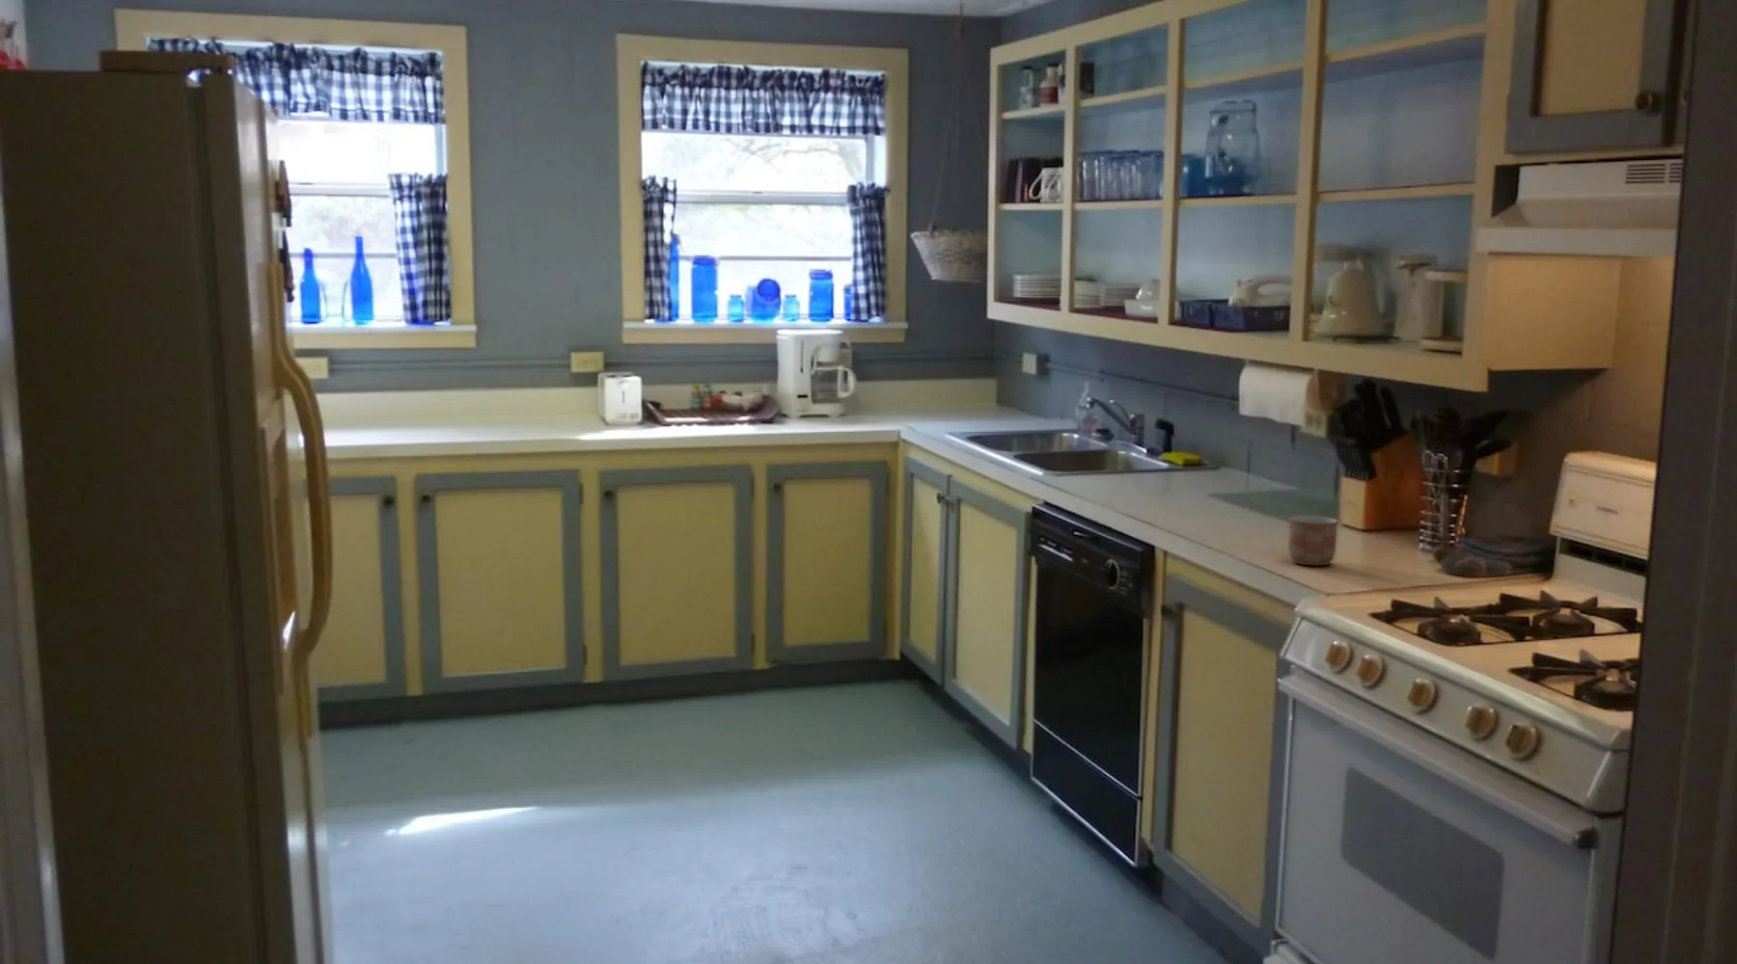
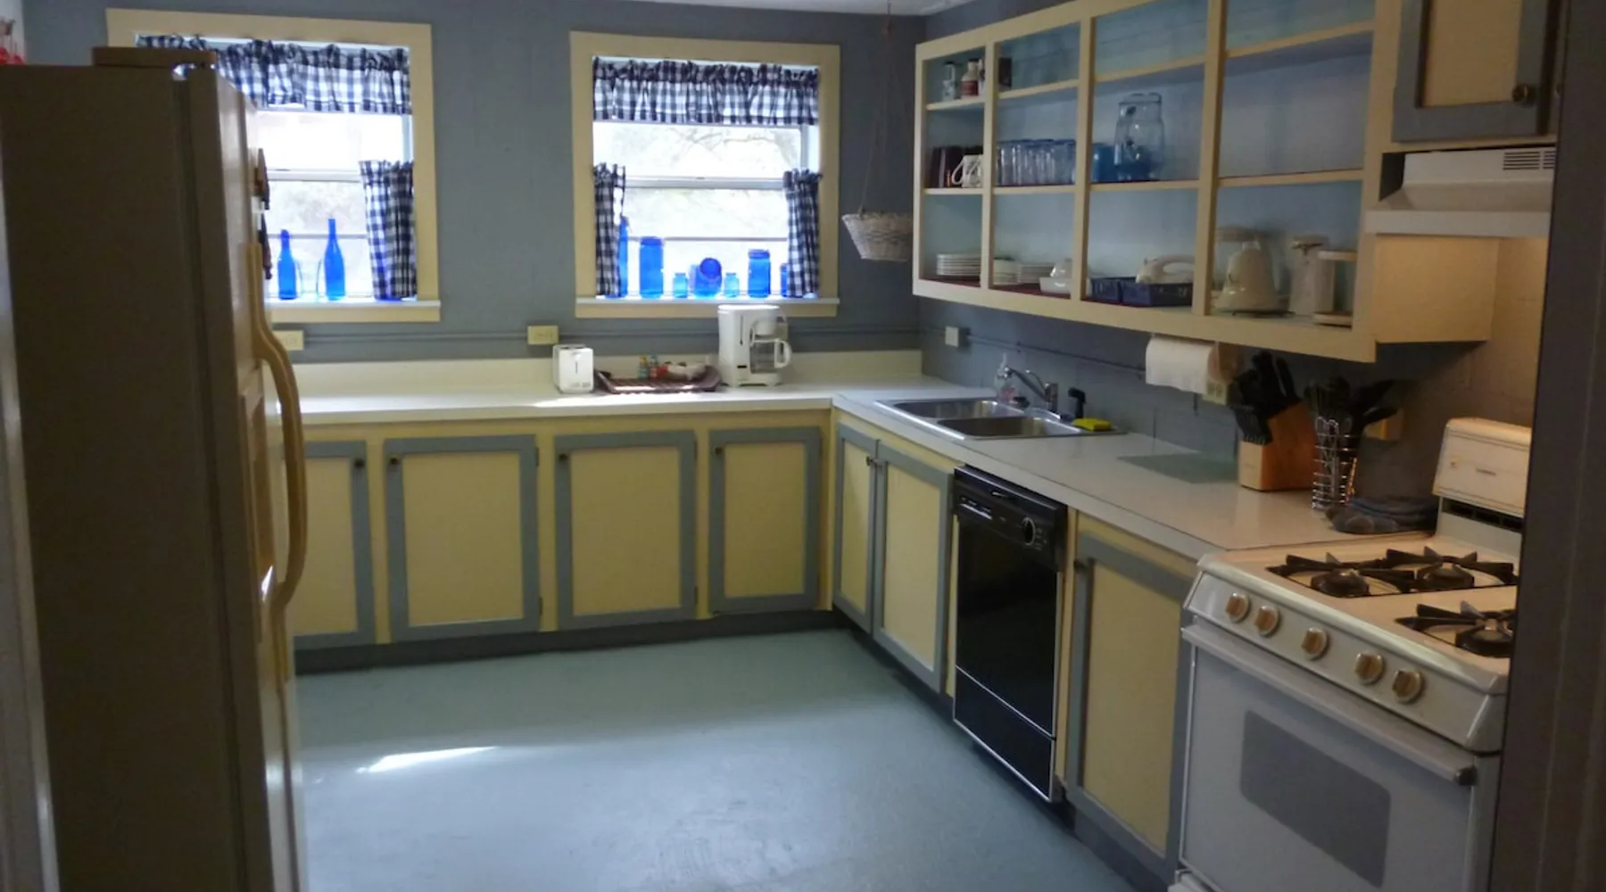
- mug [1288,515,1339,566]
